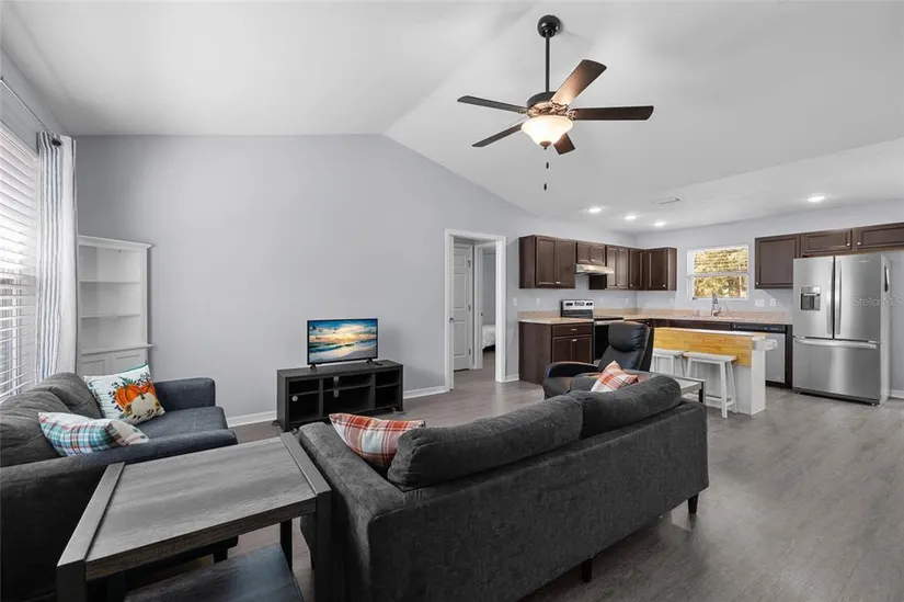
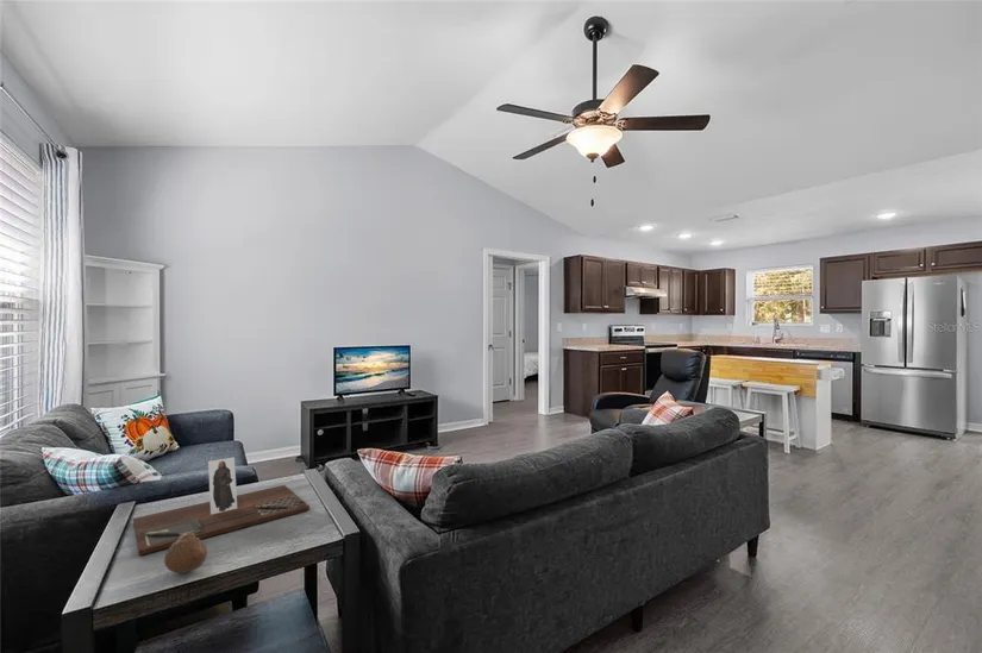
+ fruit [163,533,208,574]
+ decorative tray [132,456,311,557]
